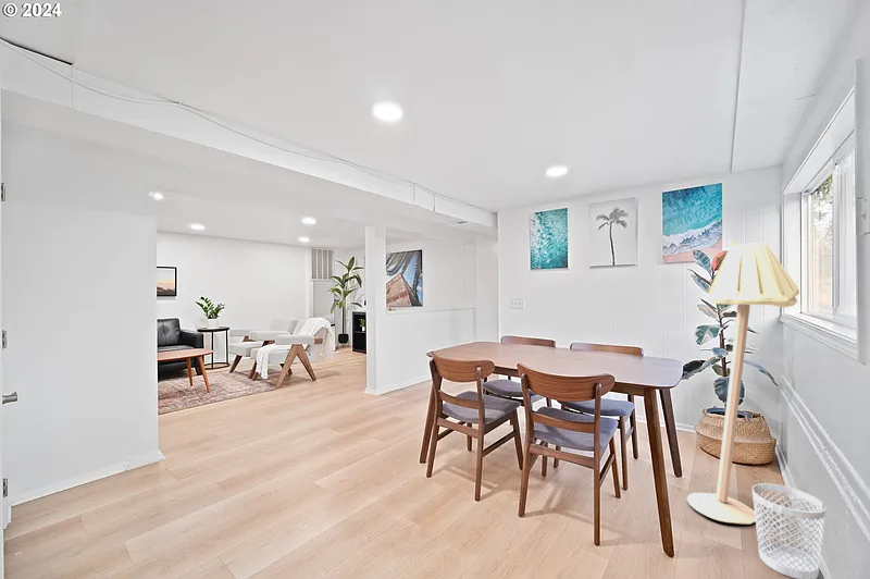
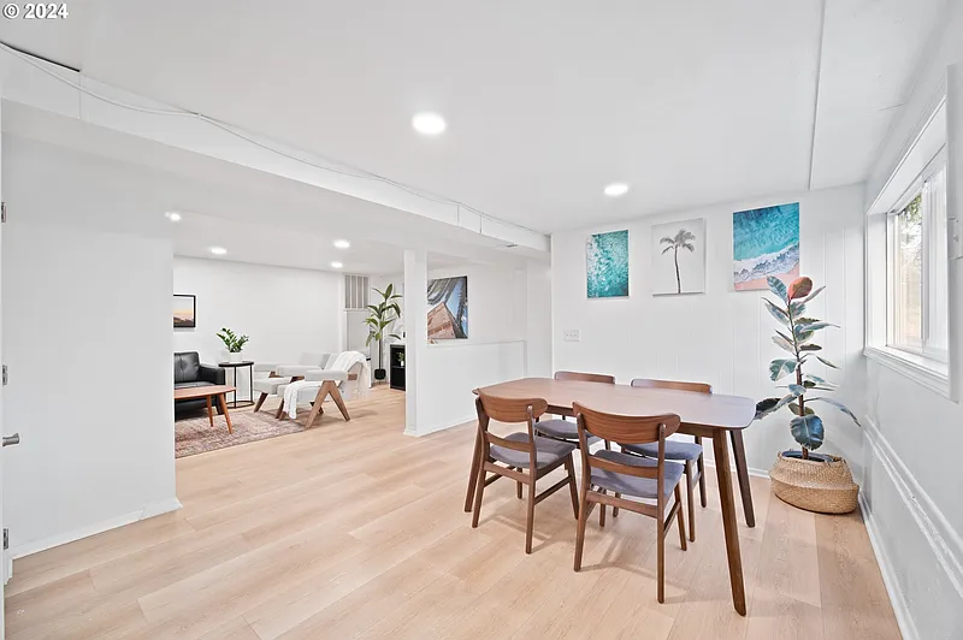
- wastebasket [751,482,826,579]
- floor lamp [686,239,800,526]
